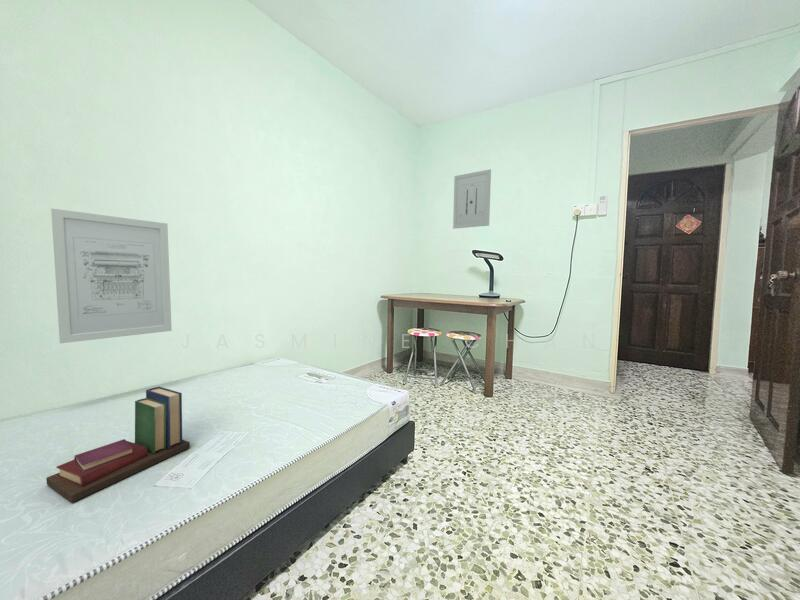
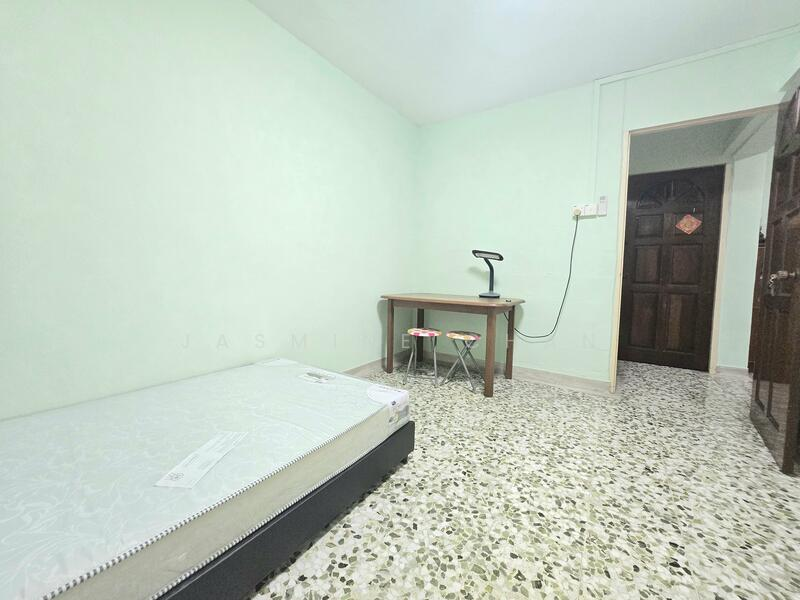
- wall art [452,168,492,230]
- wall art [50,208,173,344]
- book [45,386,191,503]
